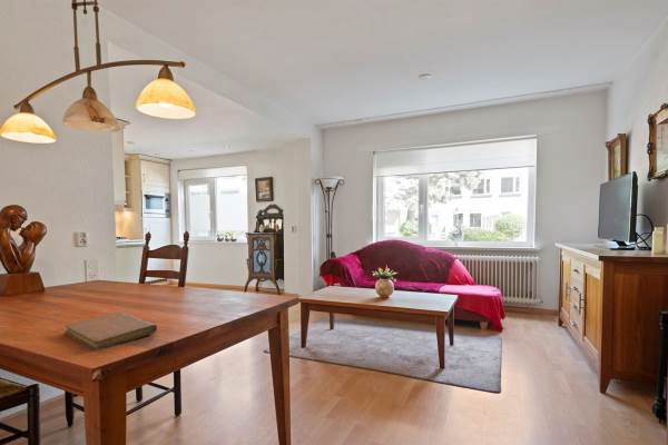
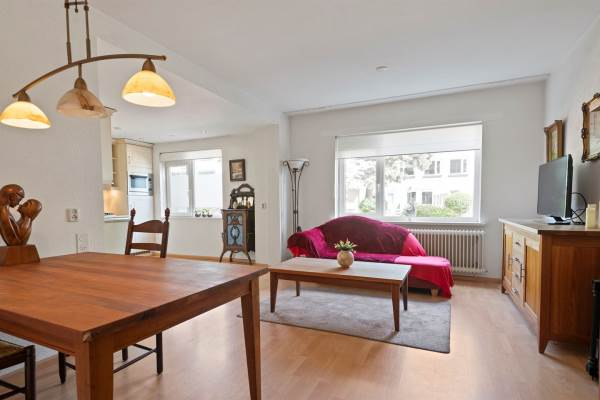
- notebook [63,312,158,352]
